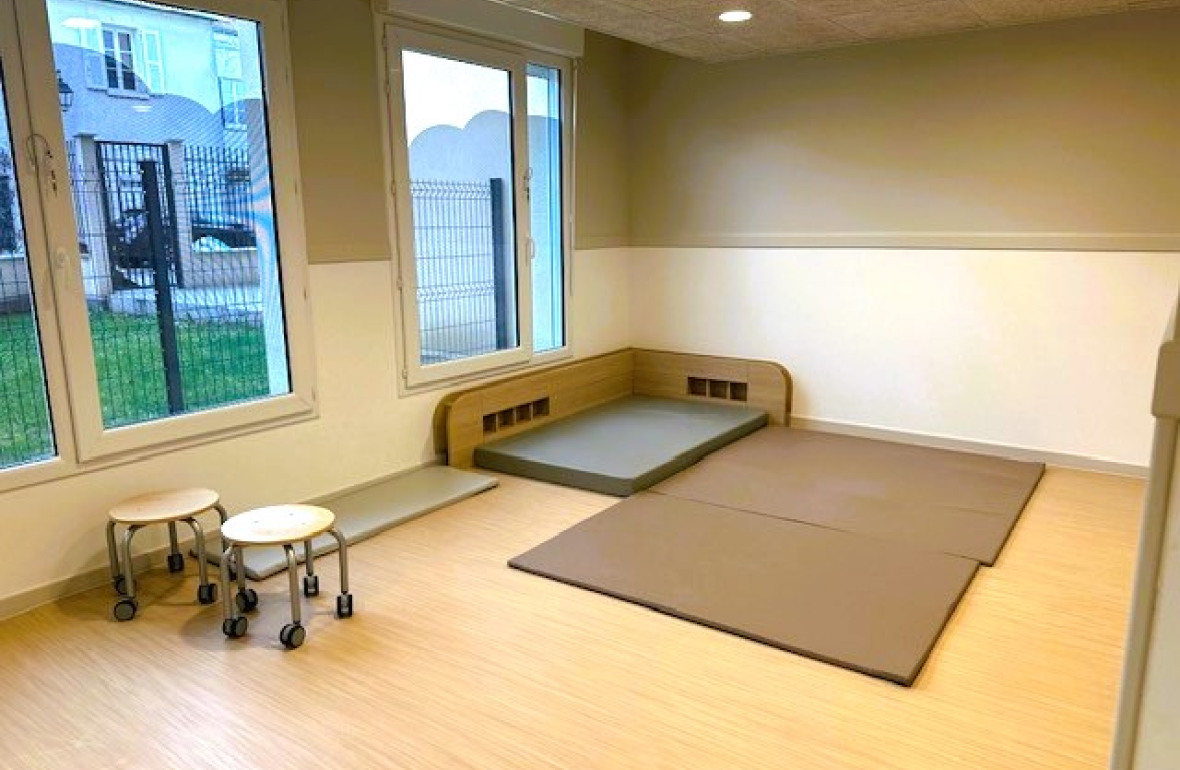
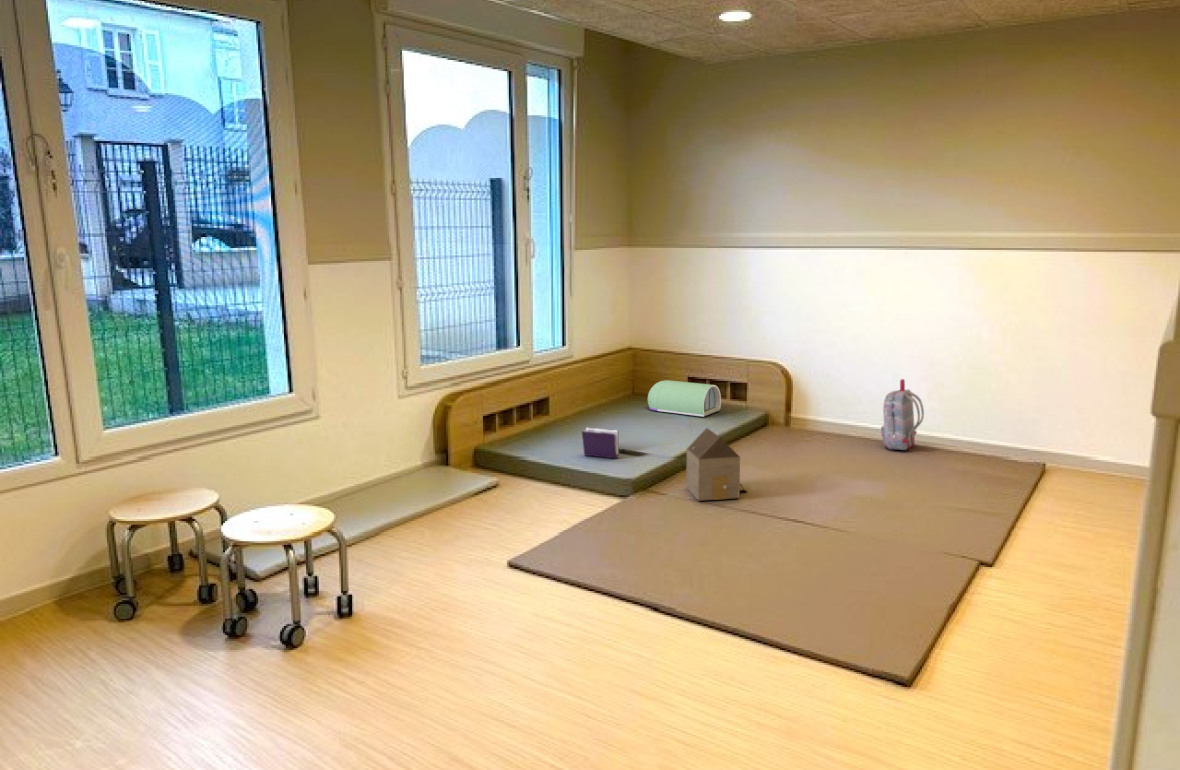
+ book [581,427,620,459]
+ gas cylinder [647,379,722,418]
+ toy house [685,427,748,502]
+ backpack [880,378,925,451]
